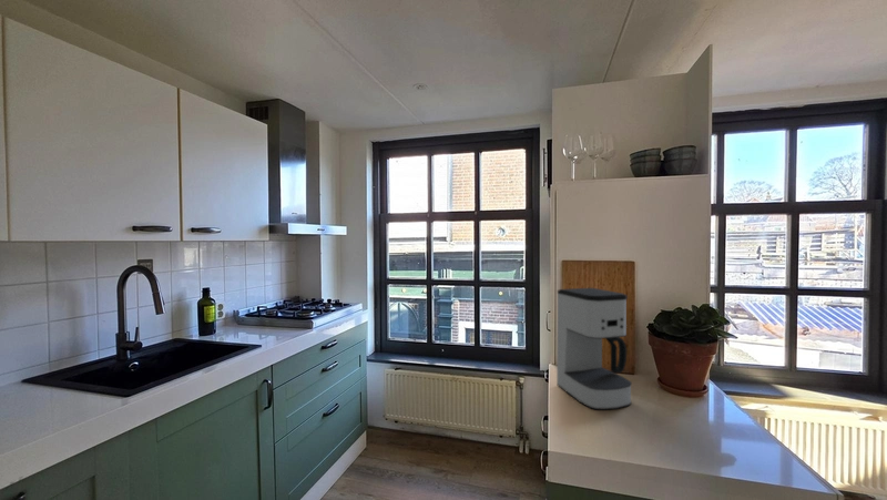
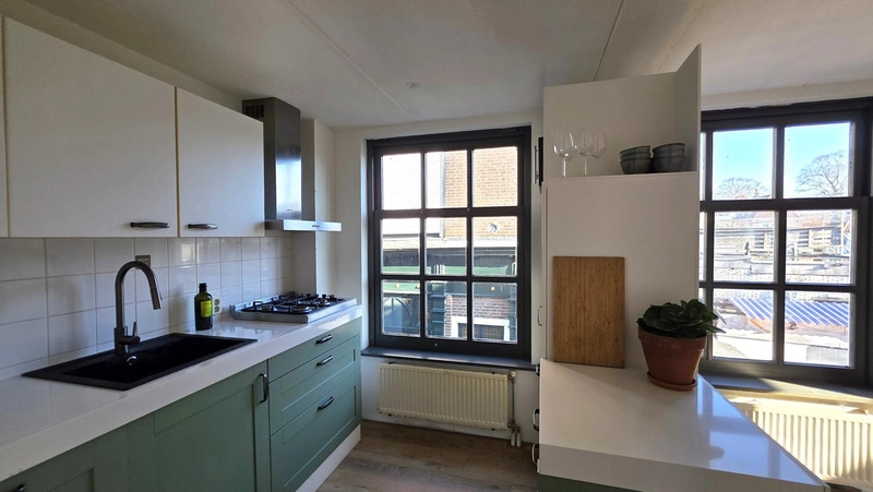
- coffee maker [555,287,633,411]
